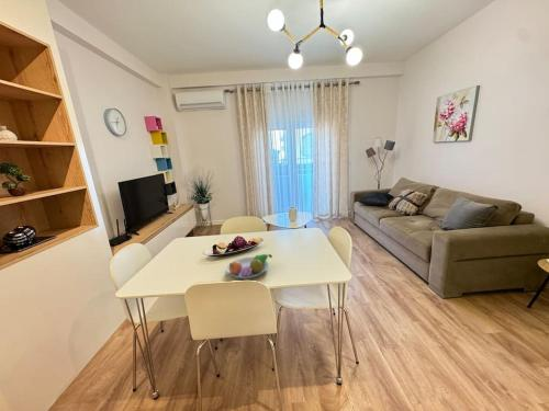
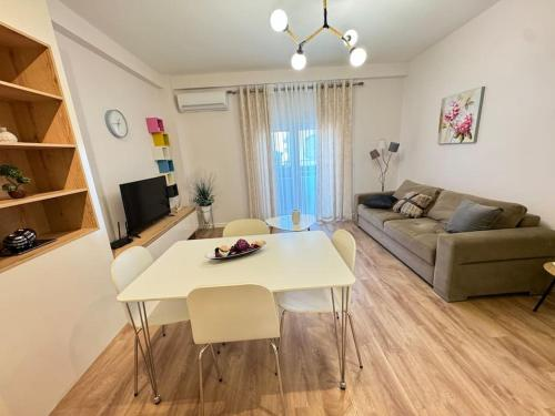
- fruit bowl [225,253,273,281]
